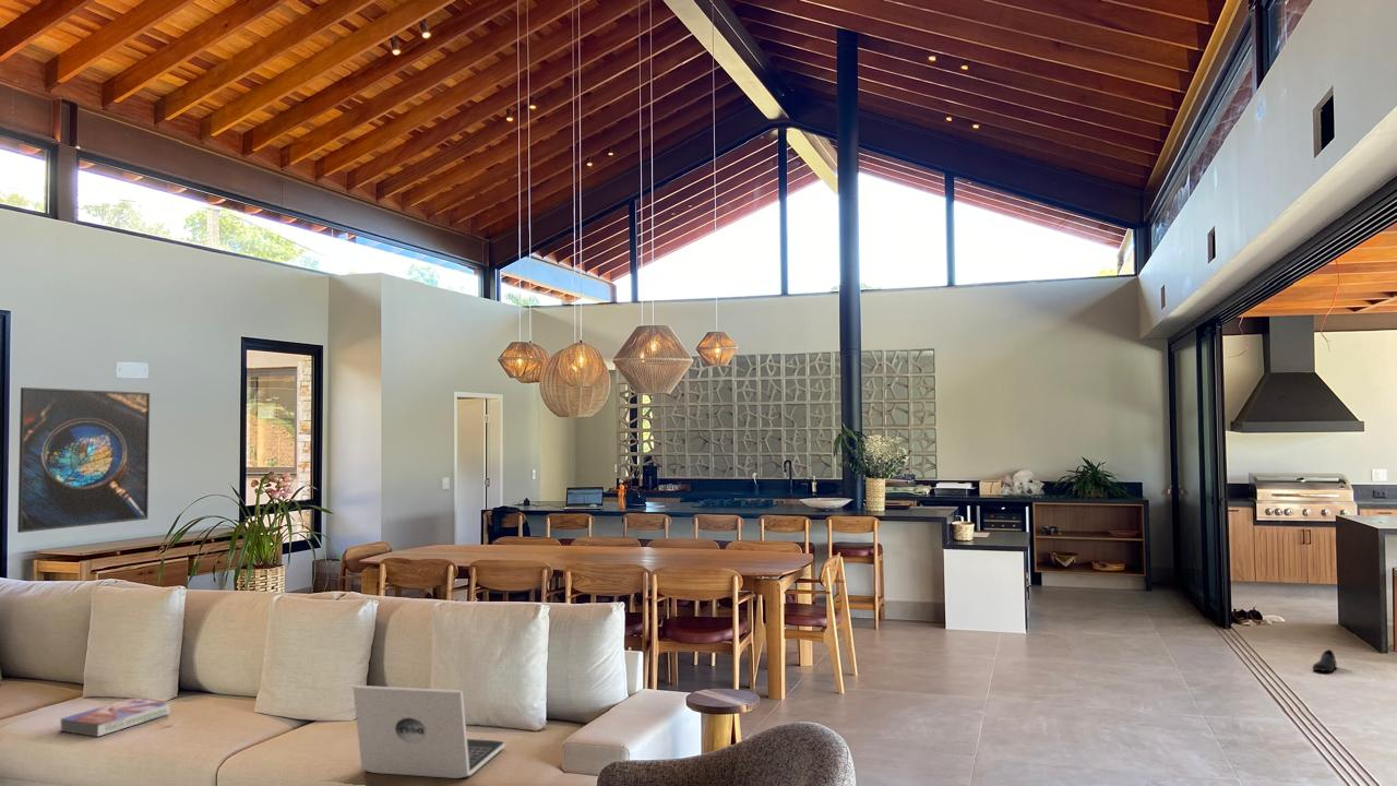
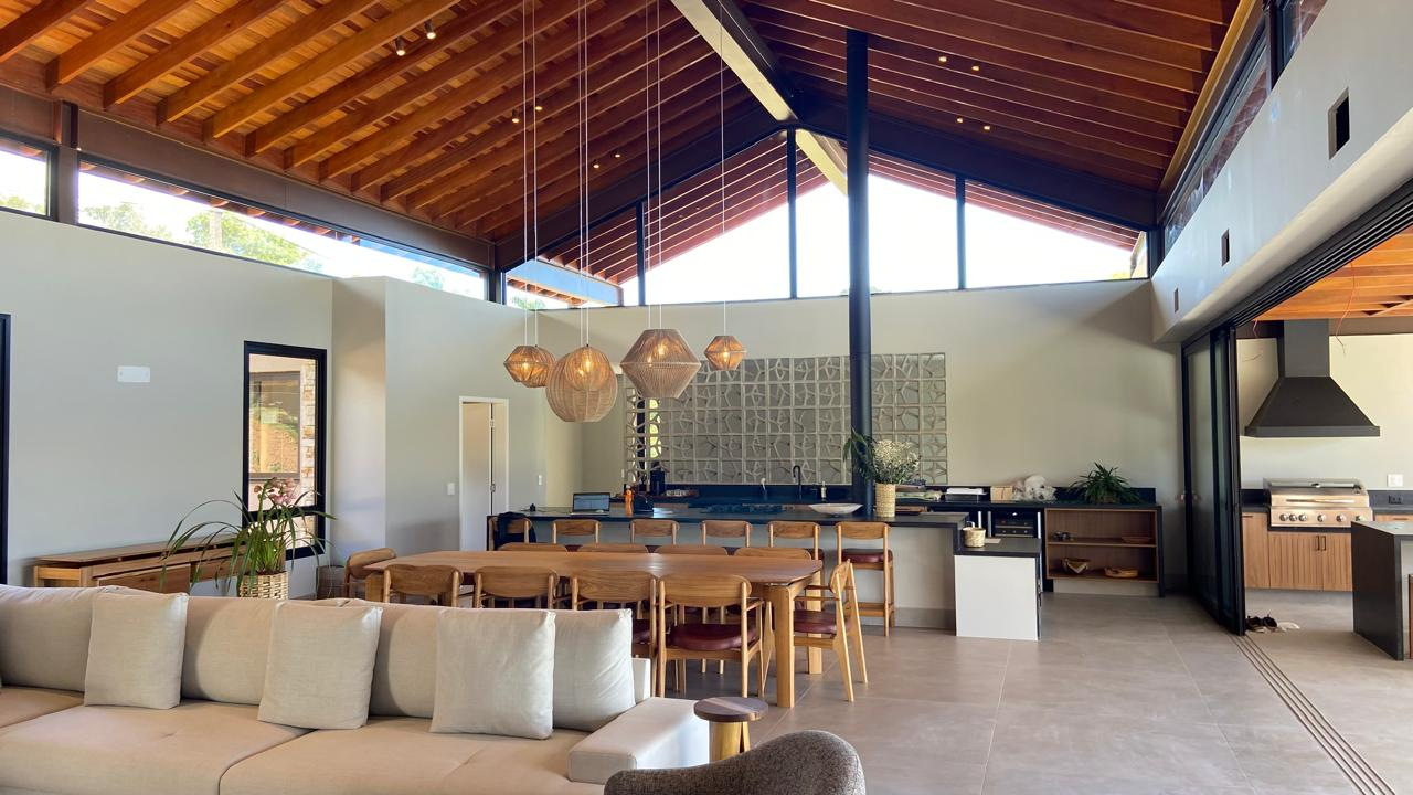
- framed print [16,386,151,534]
- laptop [353,684,505,779]
- shoe [1311,648,1338,672]
- textbook [59,696,171,738]
